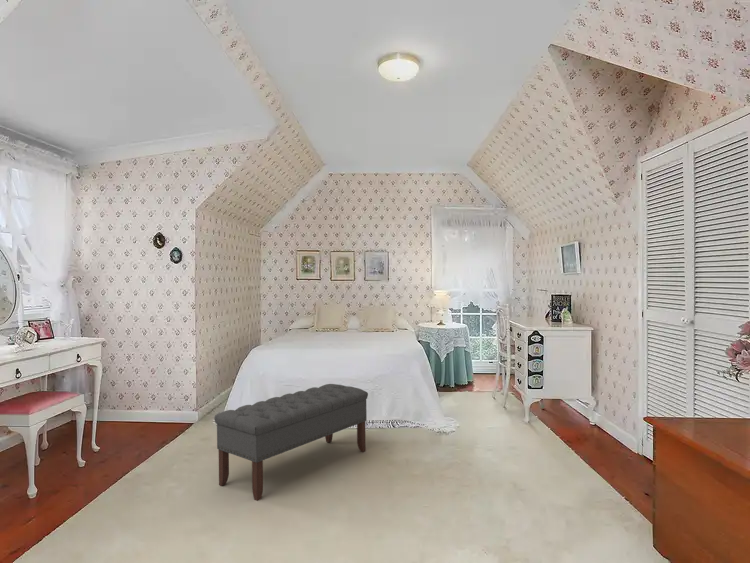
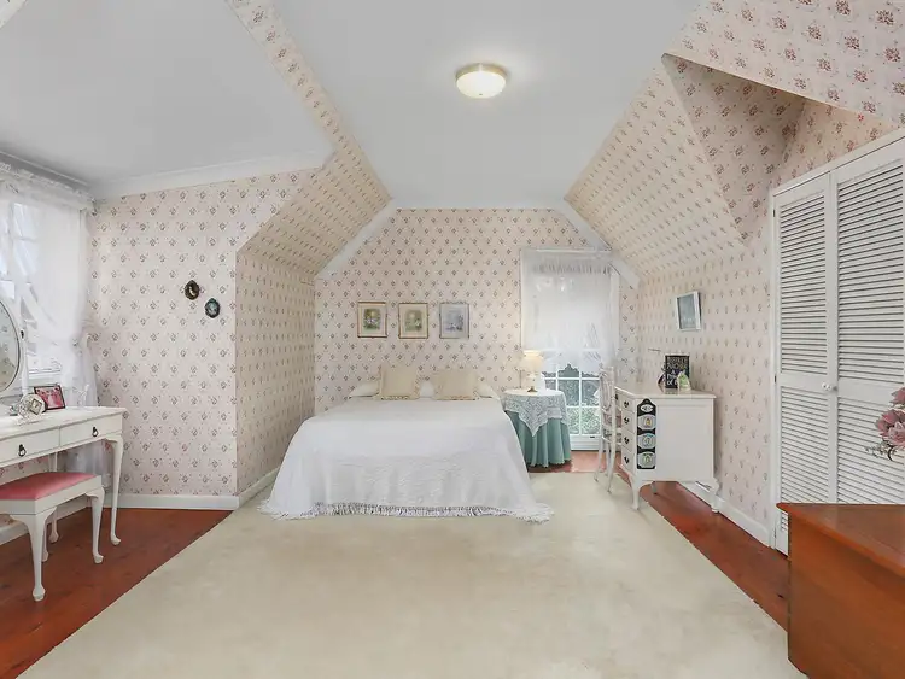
- bench [213,383,369,502]
